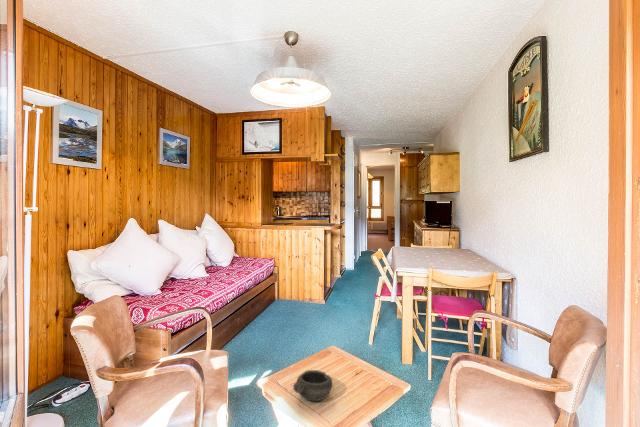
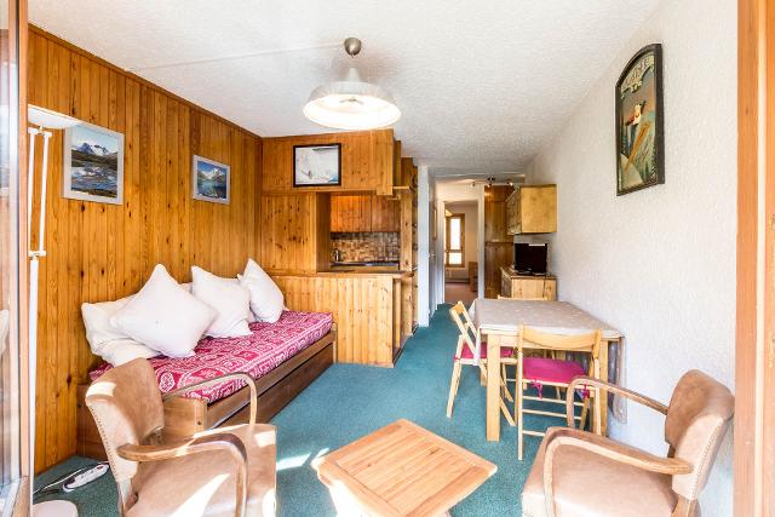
- bowl [292,369,333,402]
